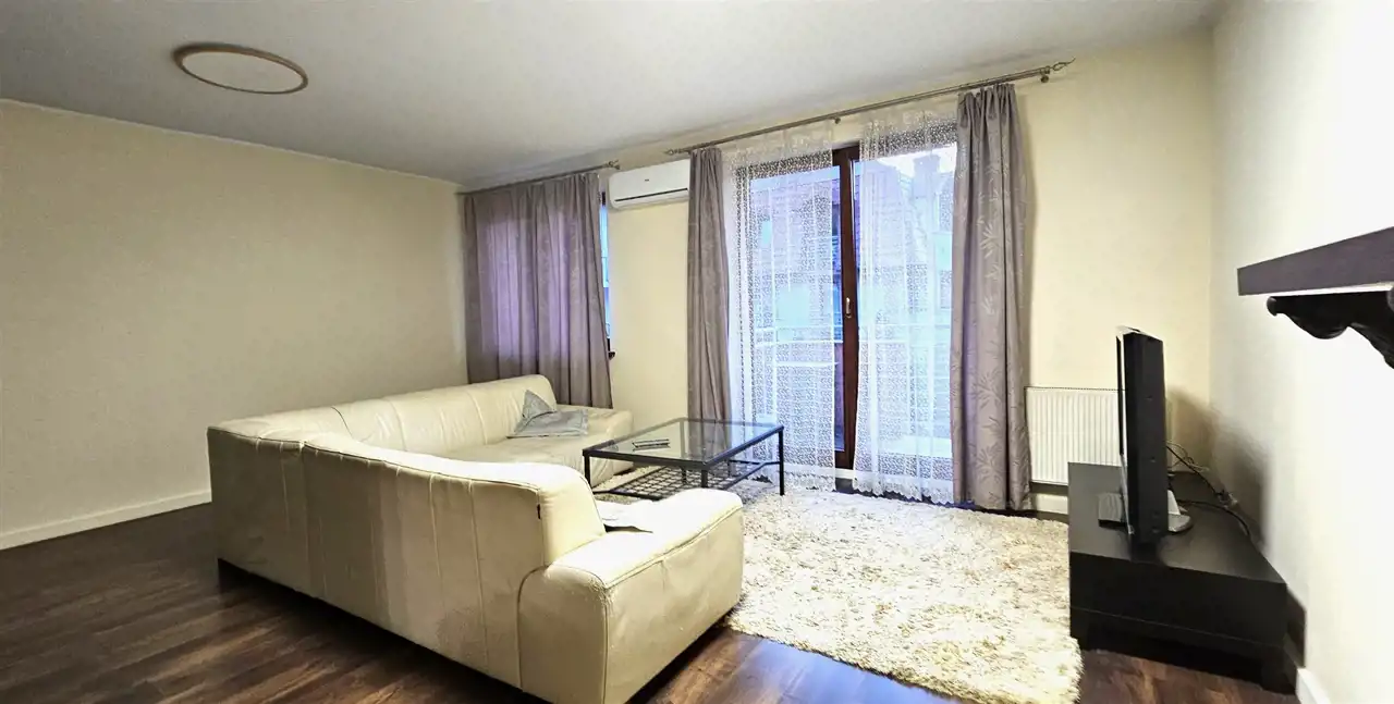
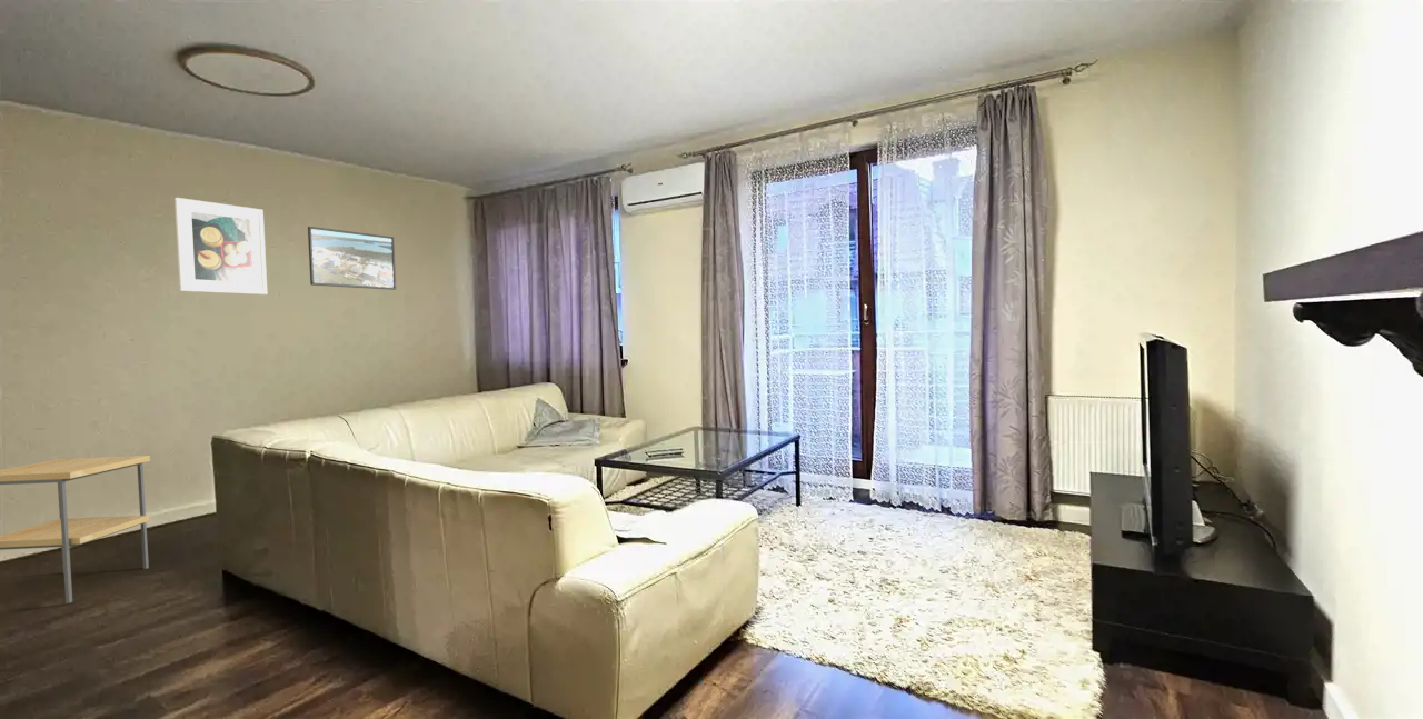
+ side table [0,455,151,605]
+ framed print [173,197,268,296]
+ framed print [307,226,397,291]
